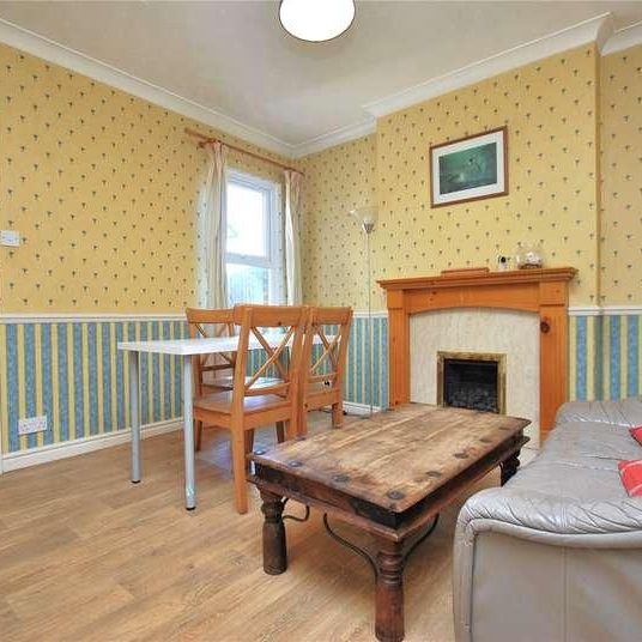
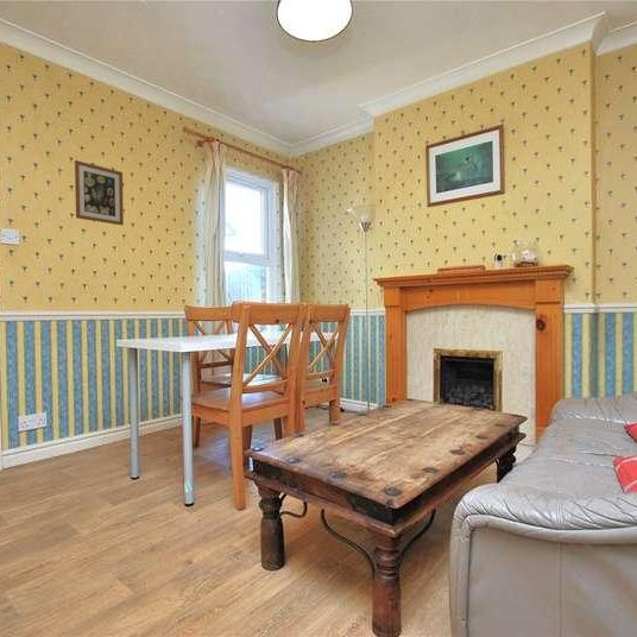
+ wall art [74,159,125,227]
